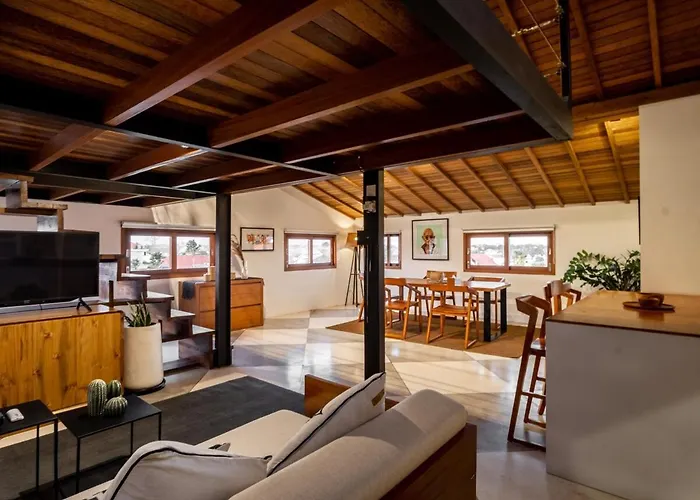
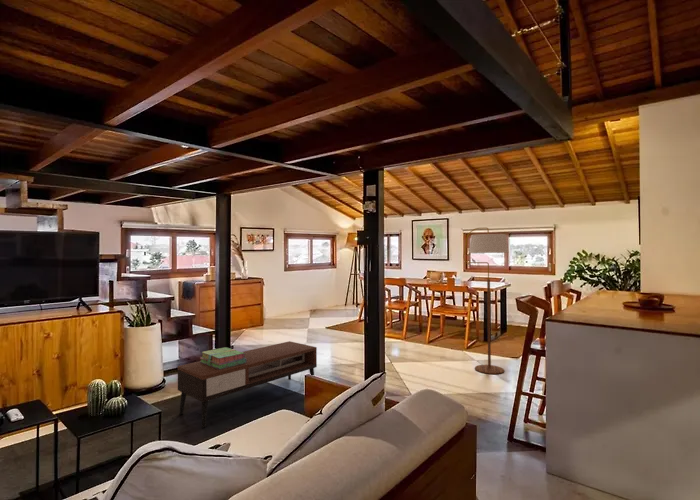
+ stack of books [200,346,247,369]
+ coffee table [177,340,318,429]
+ floor lamp [462,227,509,375]
